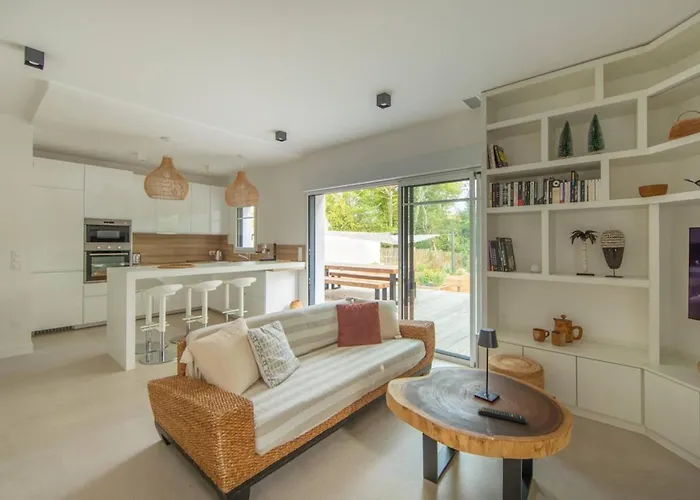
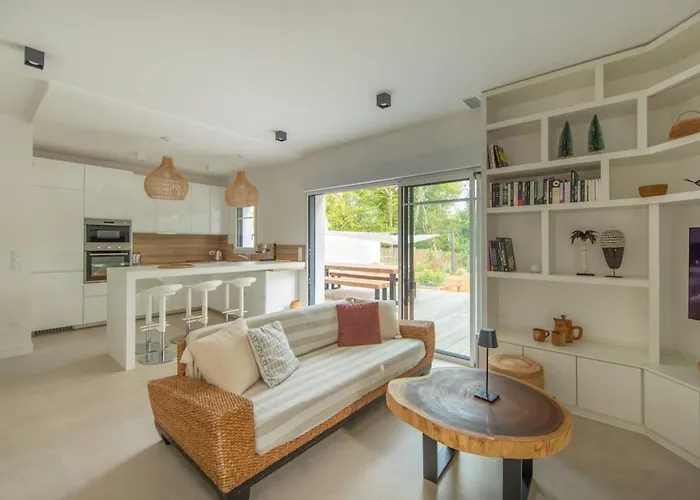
- remote control [477,406,527,425]
